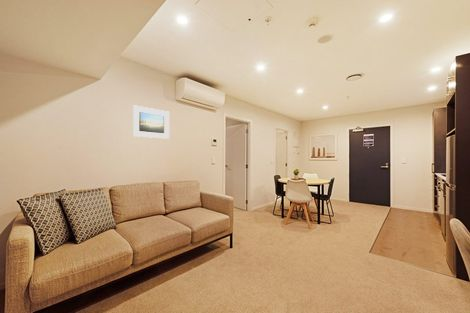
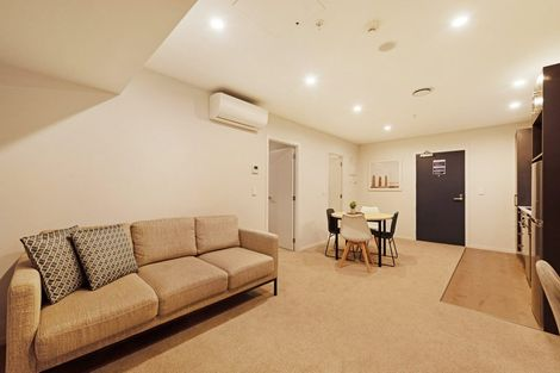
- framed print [132,104,170,140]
